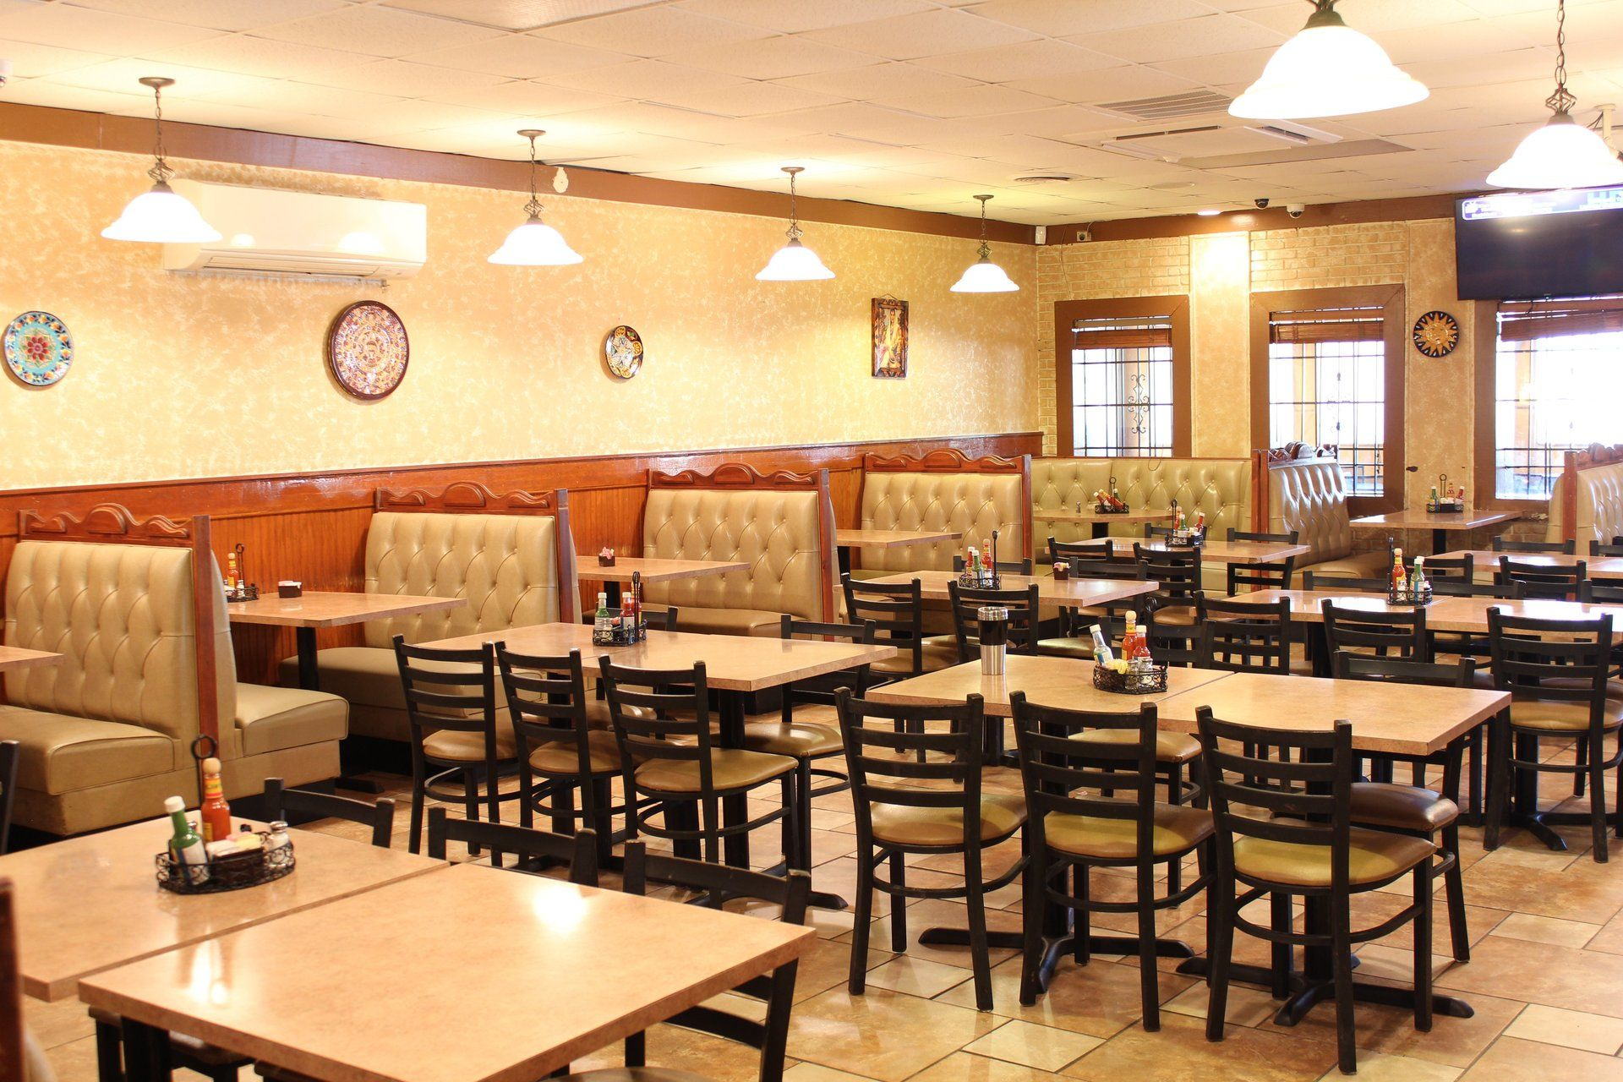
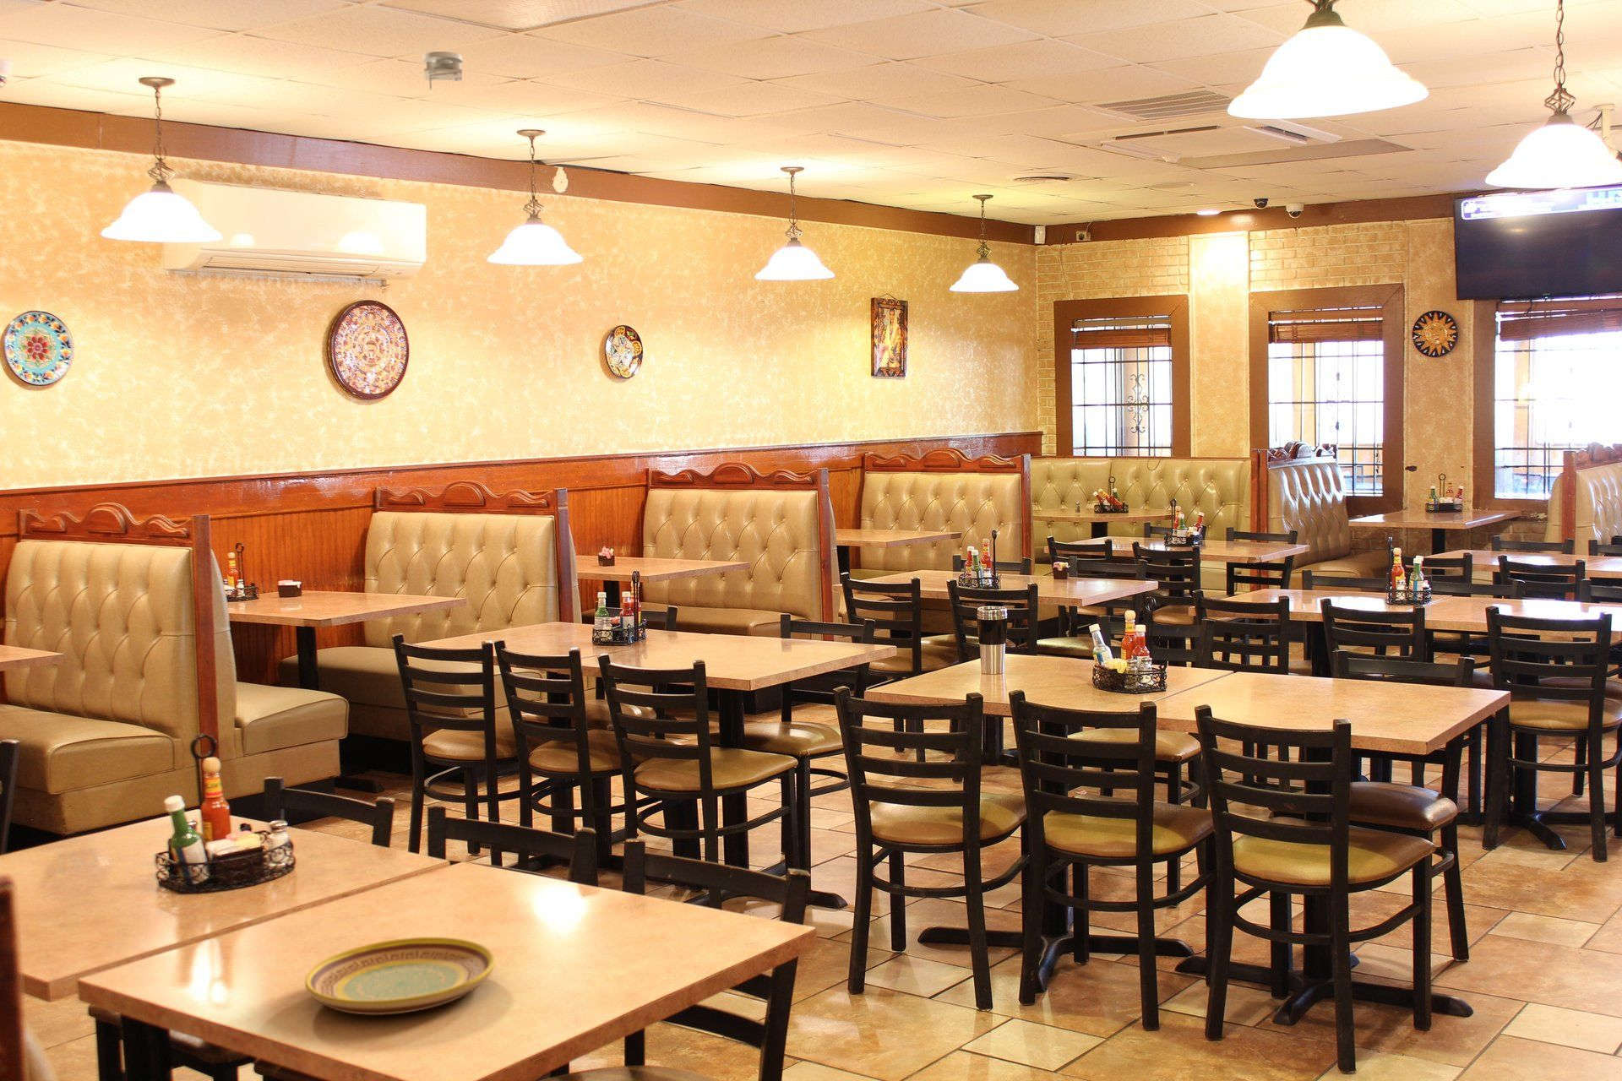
+ smoke detector [422,51,463,92]
+ plate [304,936,496,1016]
